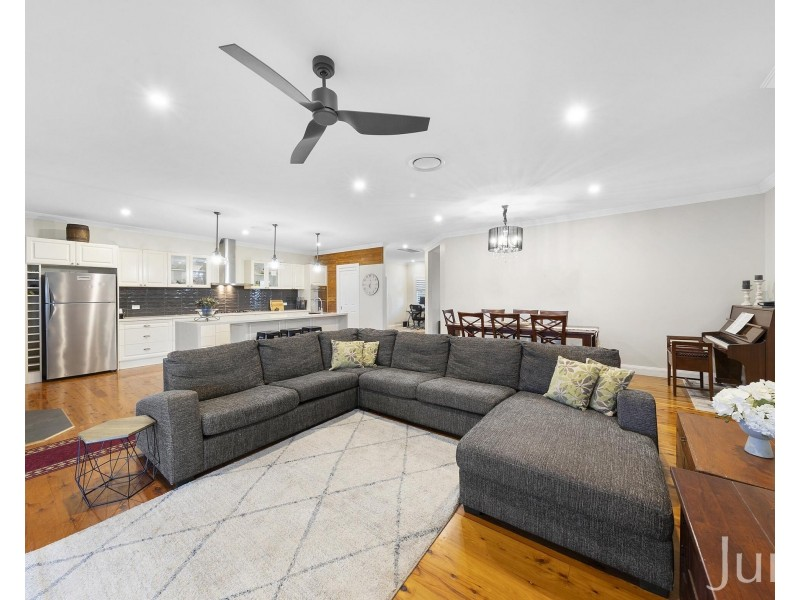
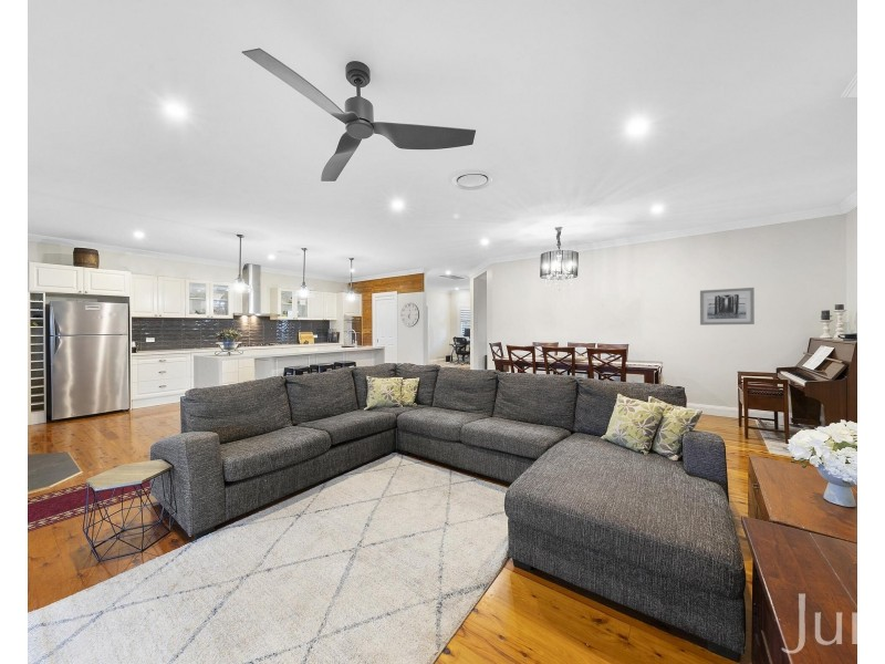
+ wall art [699,287,756,326]
